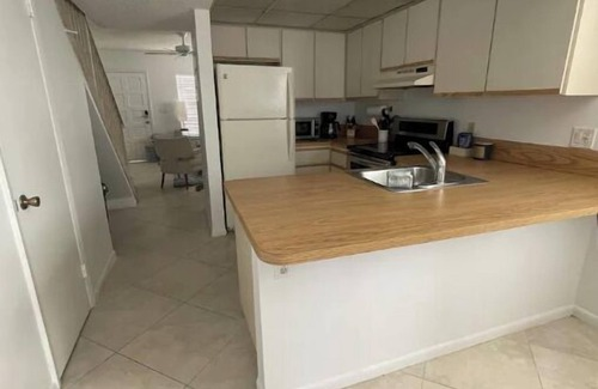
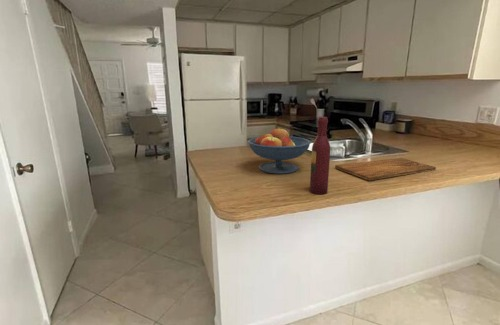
+ cutting board [334,157,437,181]
+ fruit bowl [247,127,312,175]
+ wine bottle [309,116,331,195]
